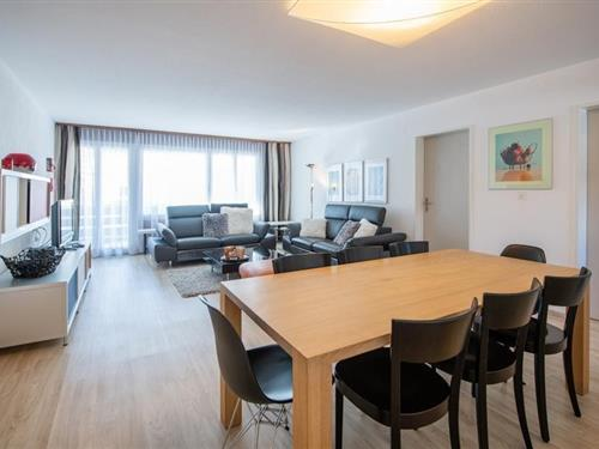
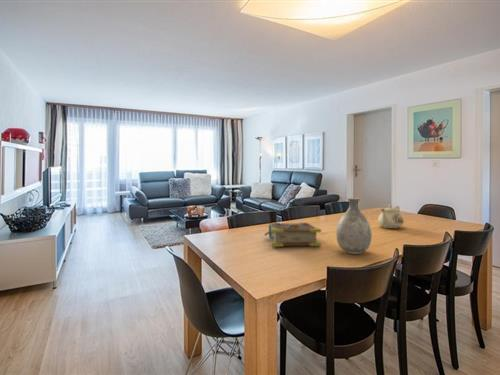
+ book [264,222,322,248]
+ teapot [377,203,405,229]
+ vase [335,197,373,255]
